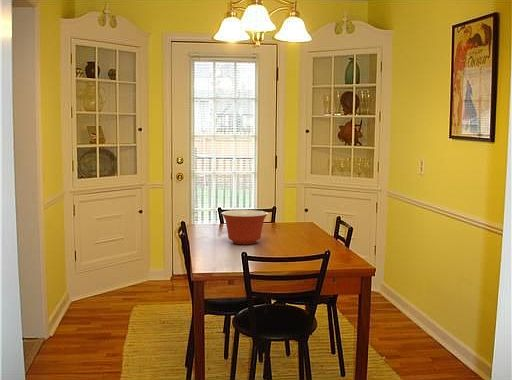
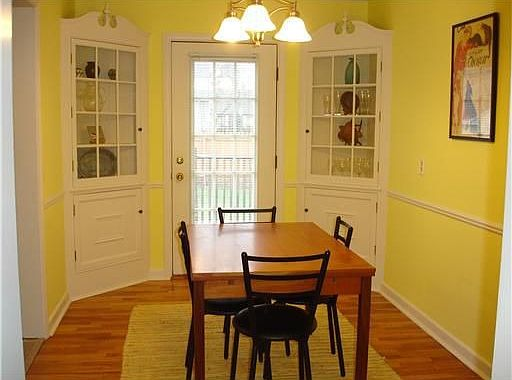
- mixing bowl [221,209,269,245]
